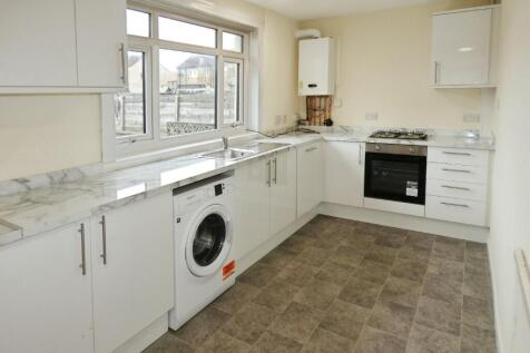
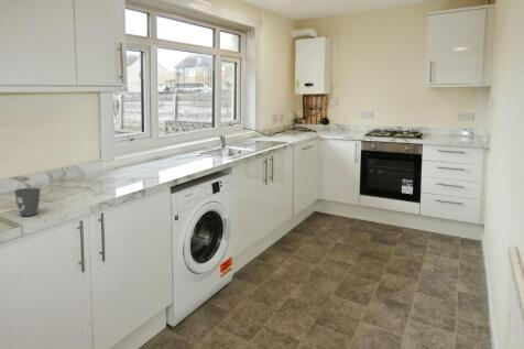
+ mug [13,187,42,217]
